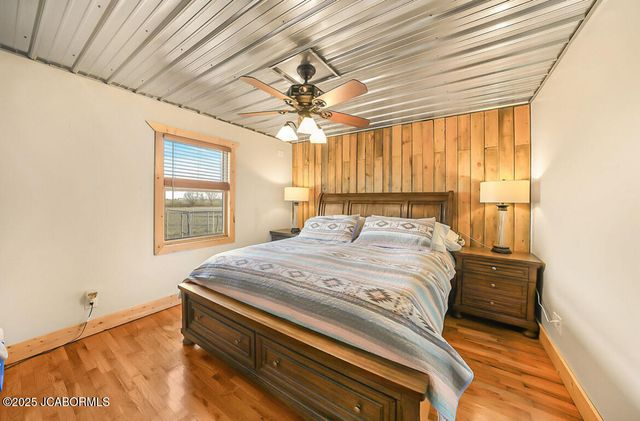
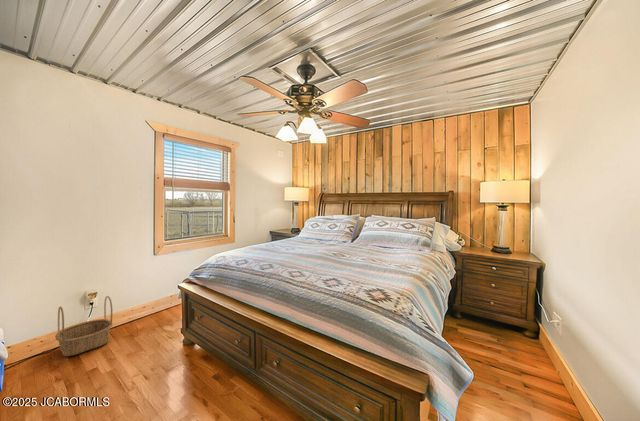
+ basket [54,295,114,357]
